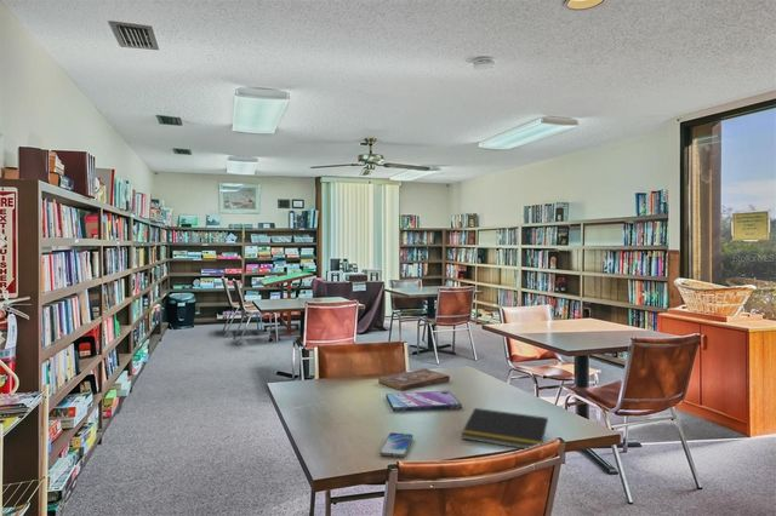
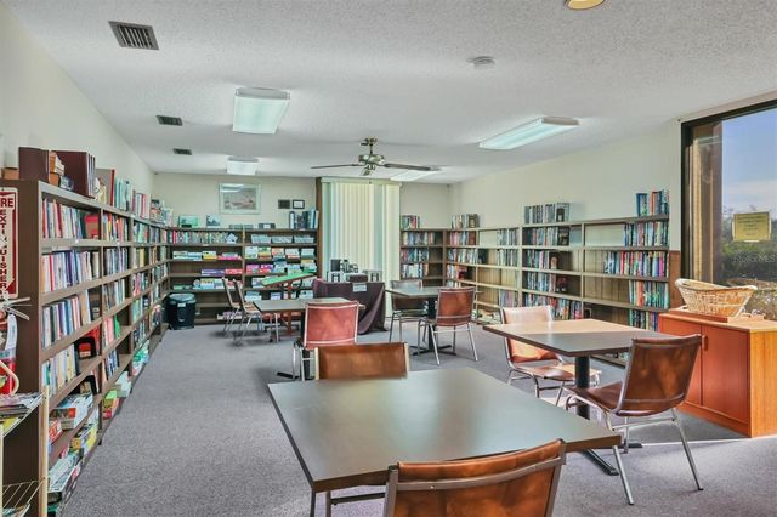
- smartphone [378,431,415,458]
- bible [377,368,451,392]
- video game case [384,390,463,413]
- notepad [460,407,549,449]
